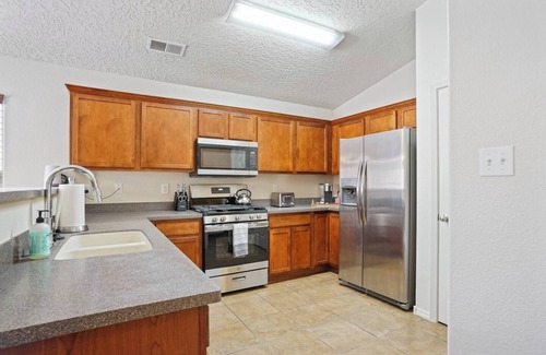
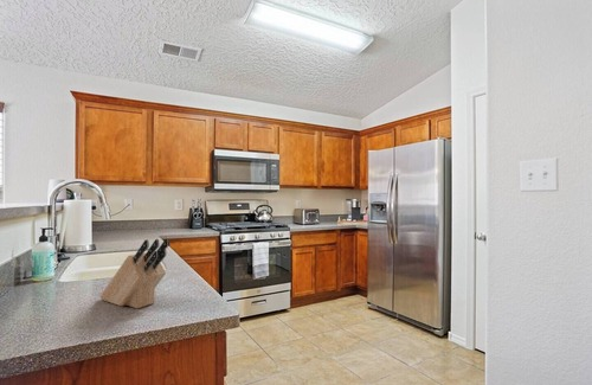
+ knife block [99,237,170,309]
